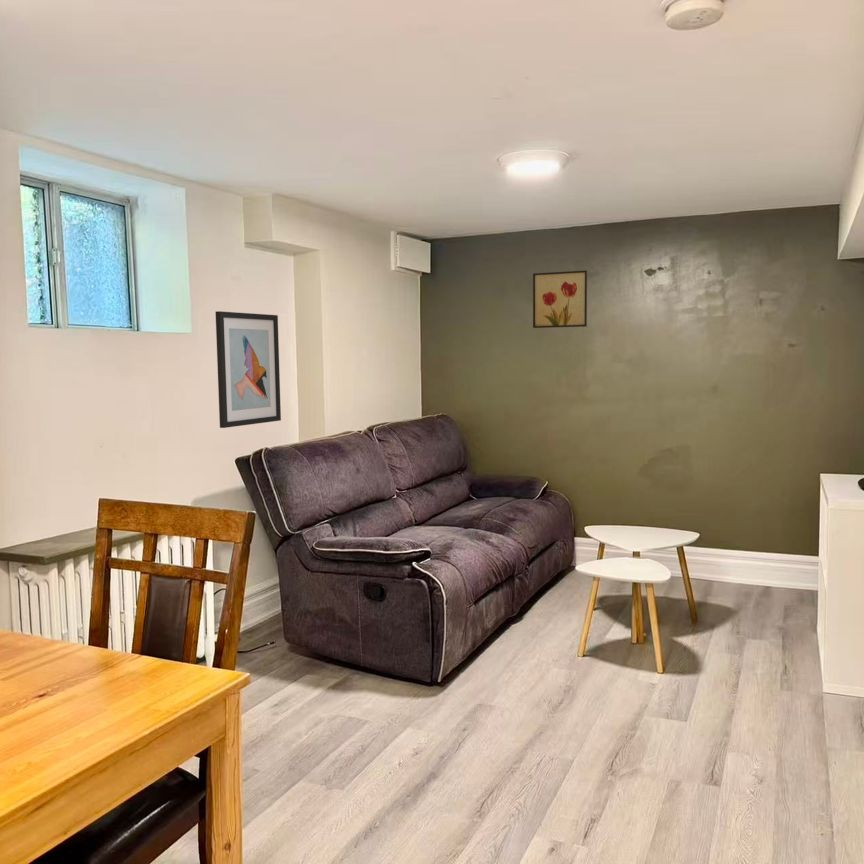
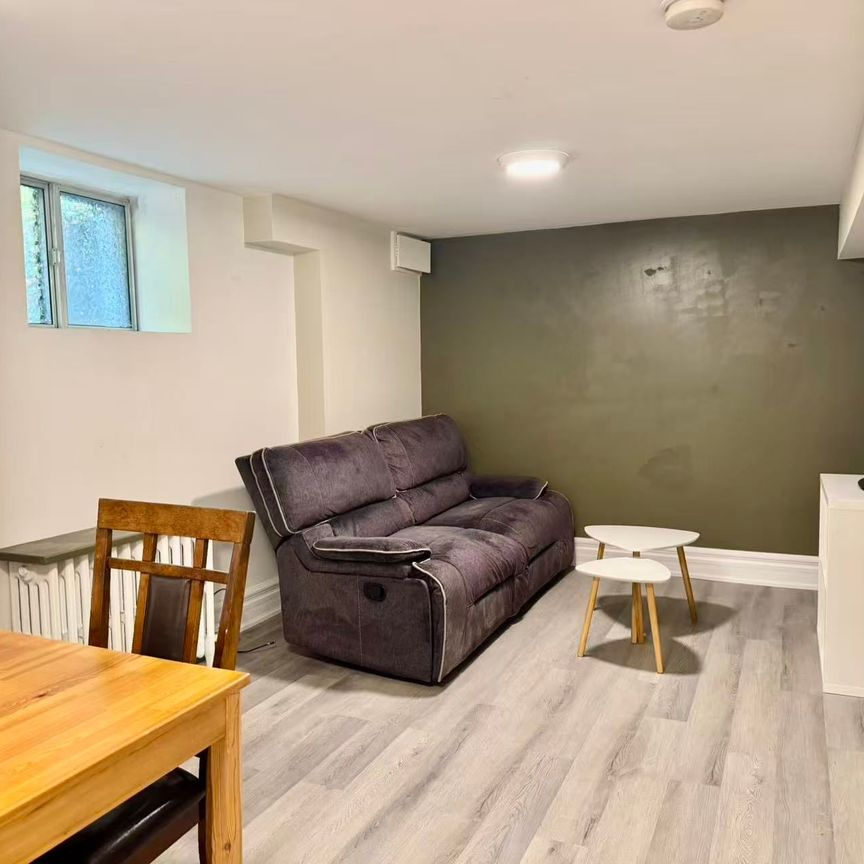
- wall art [215,310,282,429]
- wall art [532,269,588,329]
